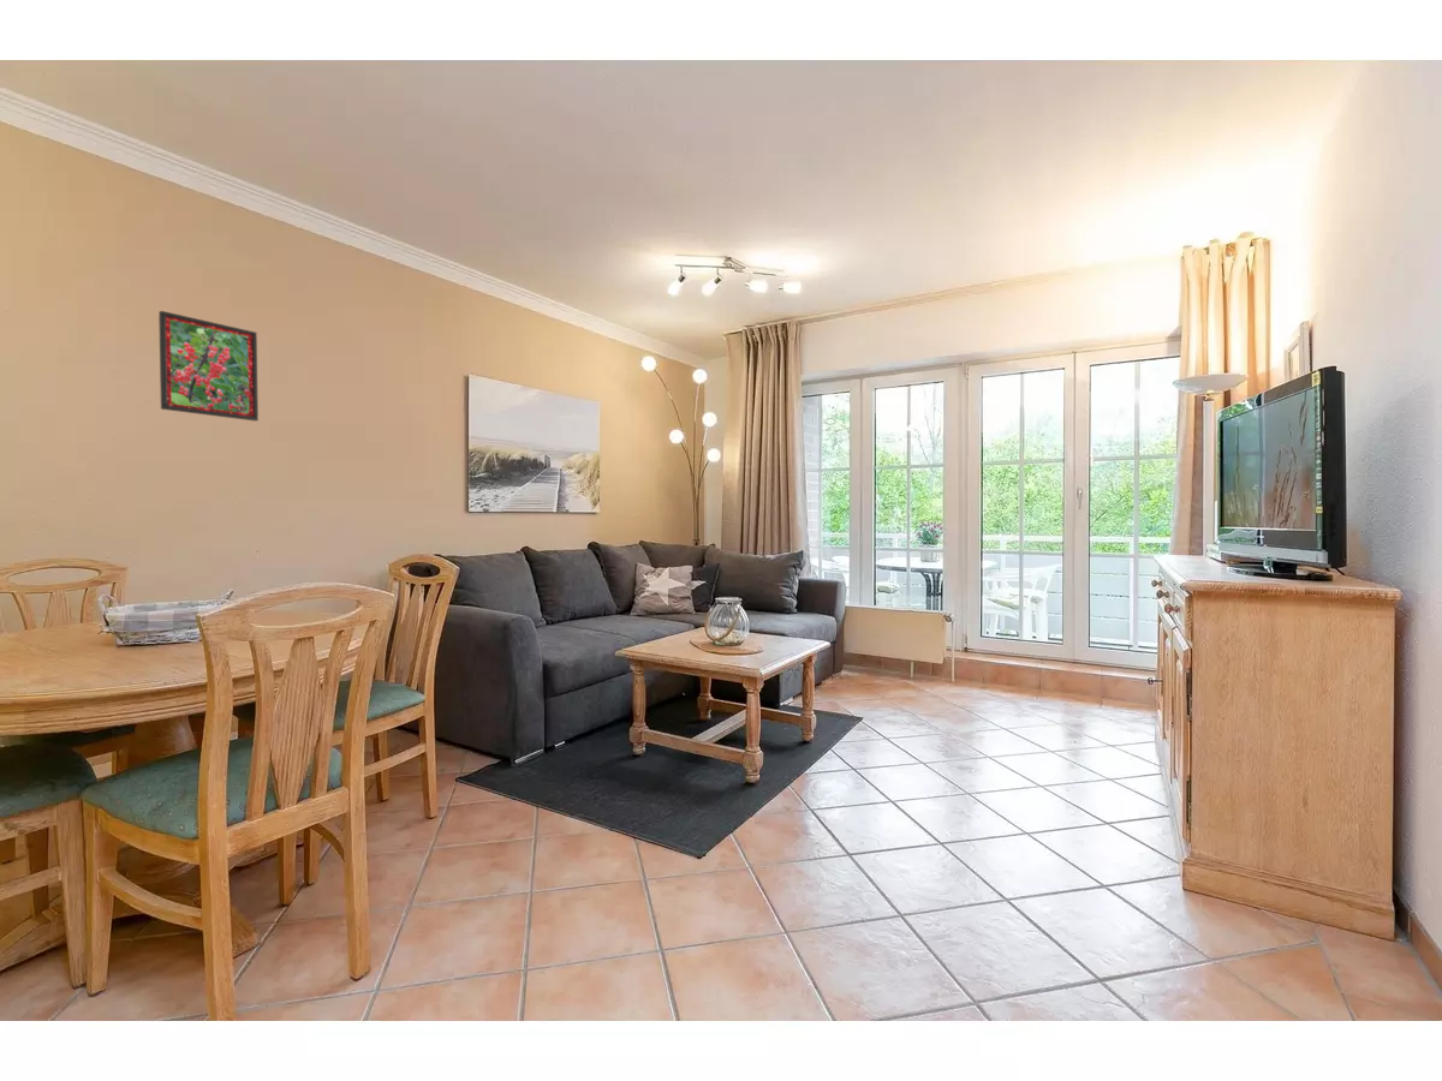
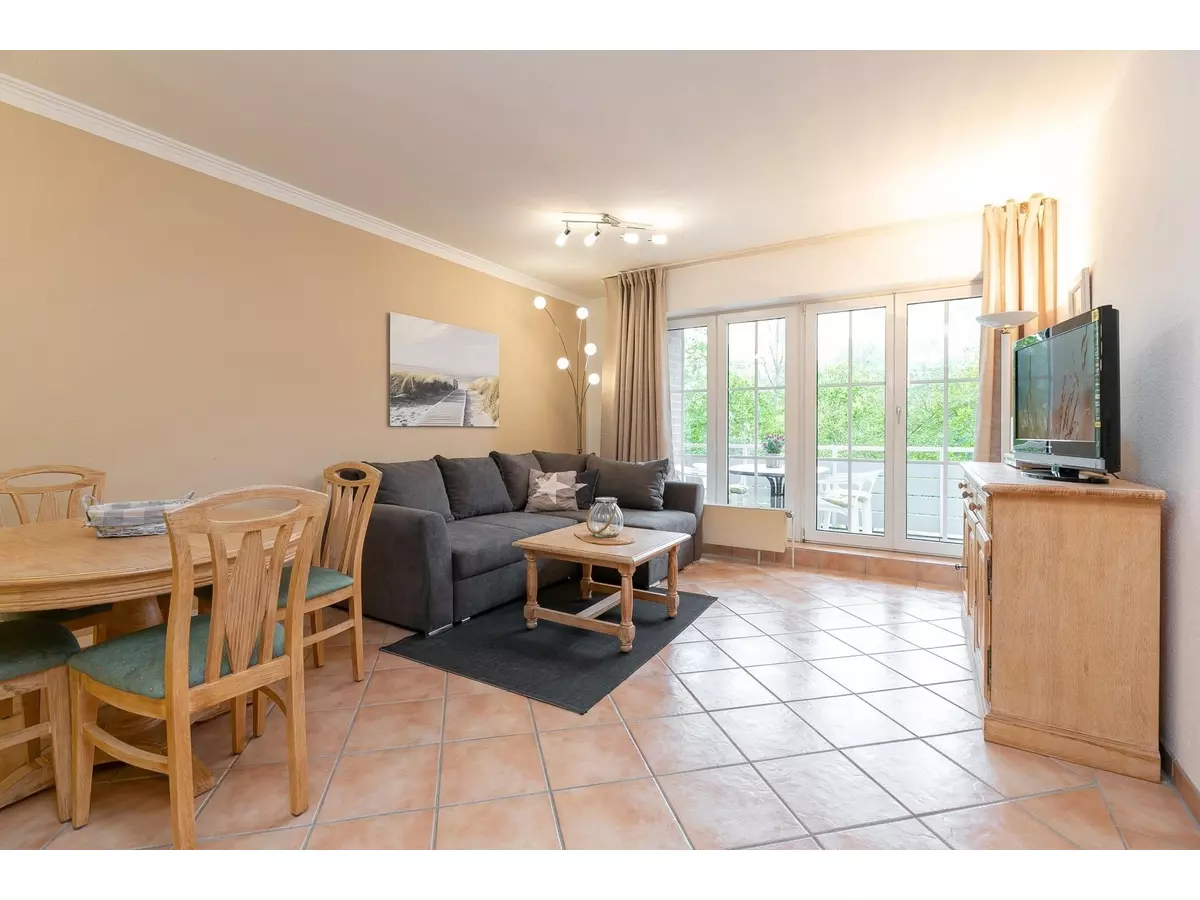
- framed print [157,310,260,422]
